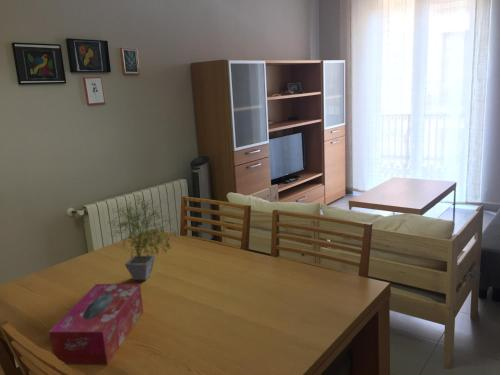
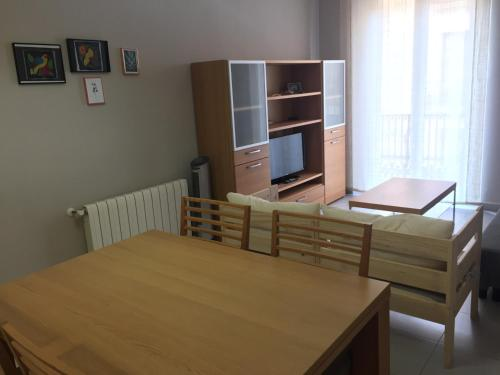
- potted plant [107,194,178,281]
- tissue box [48,283,144,366]
